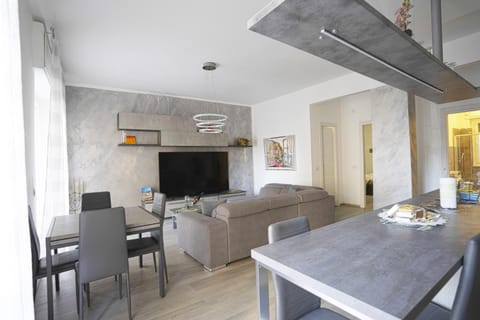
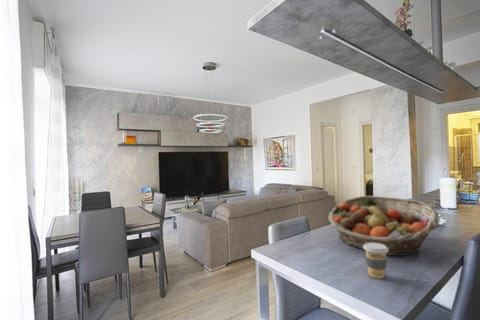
+ fruit basket [327,195,441,257]
+ coffee cup [363,243,388,280]
